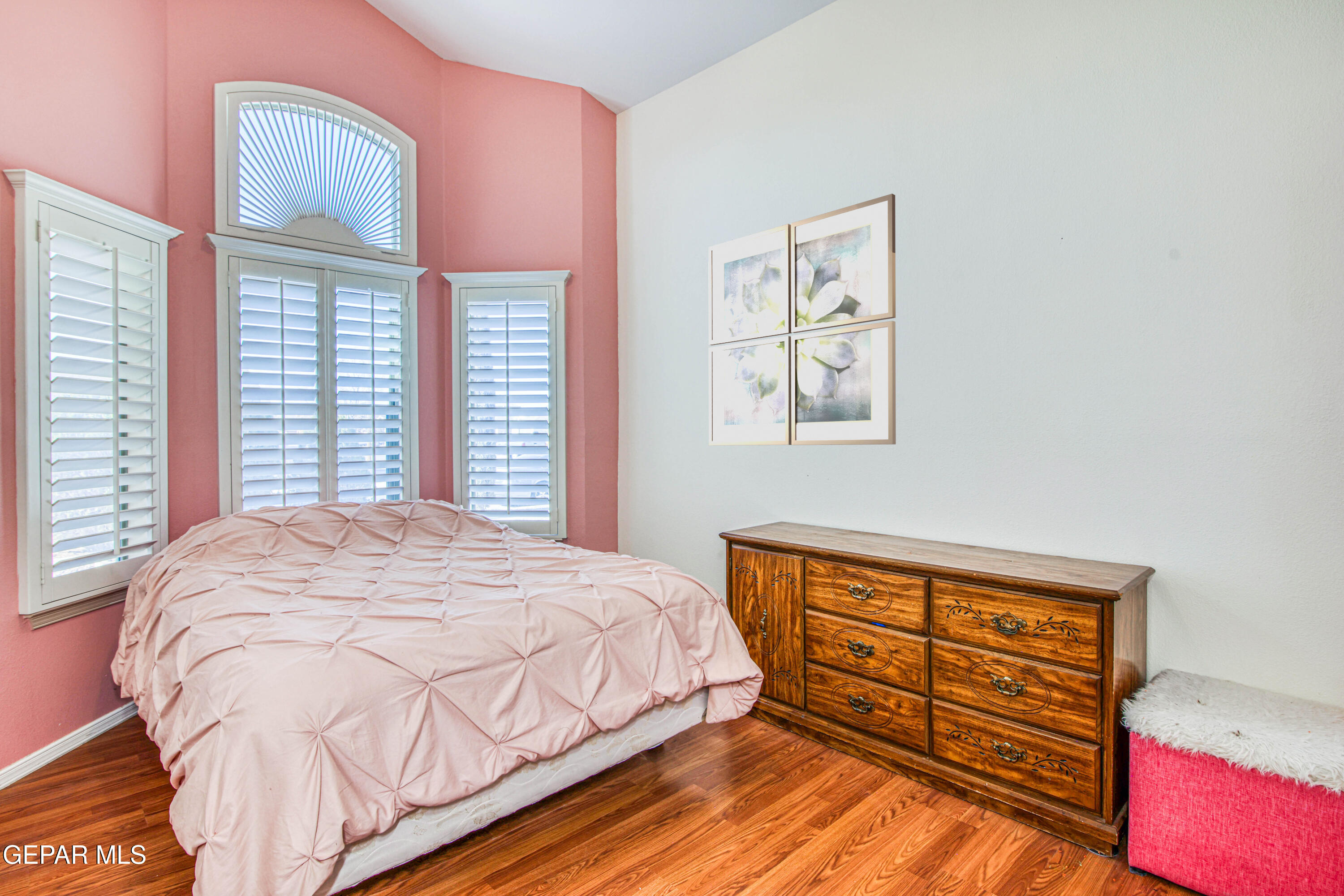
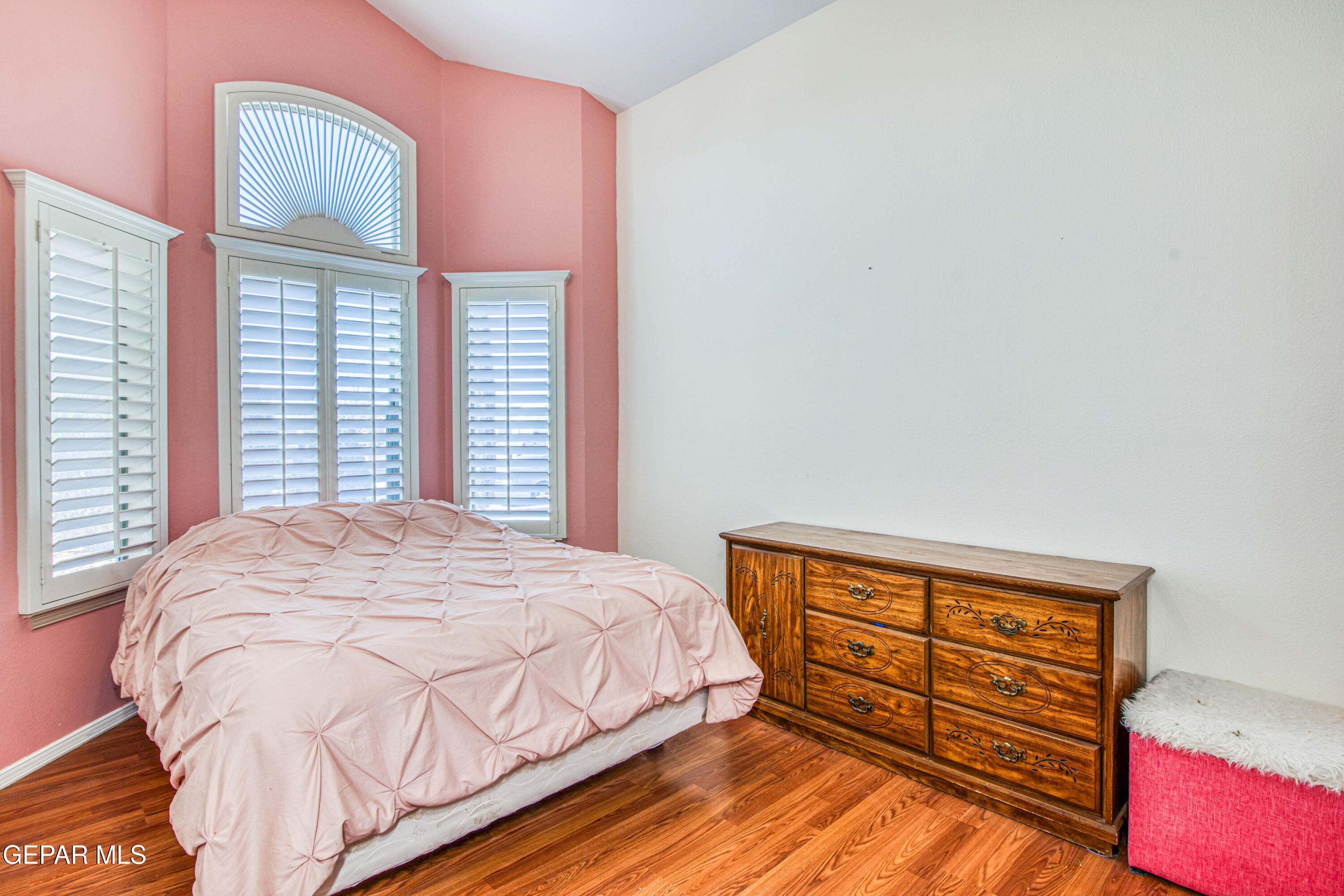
- wall art [708,193,896,446]
